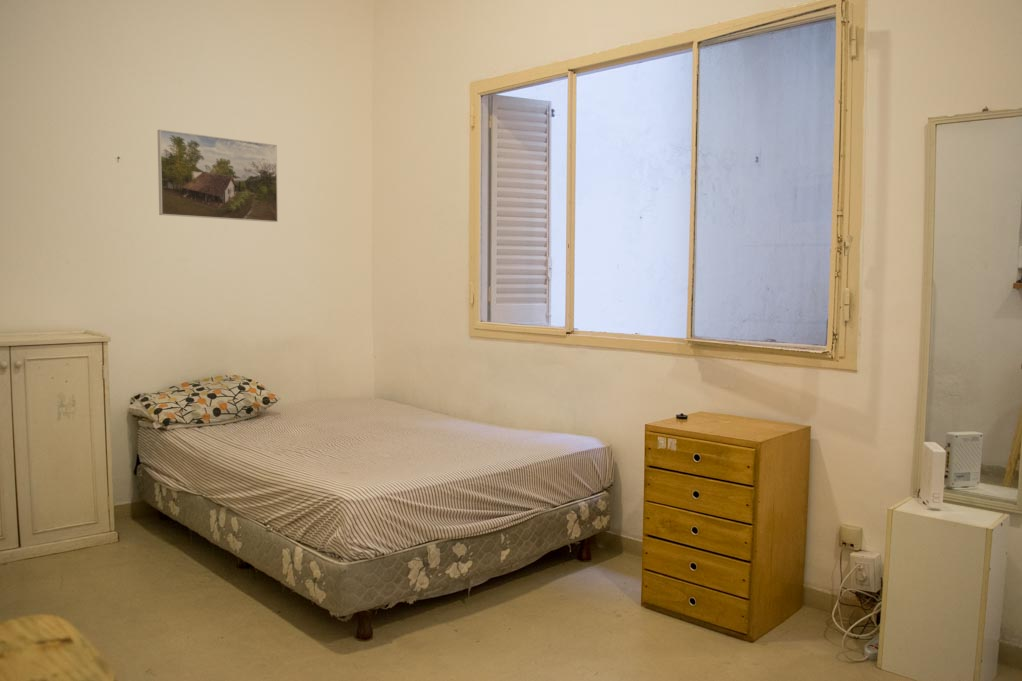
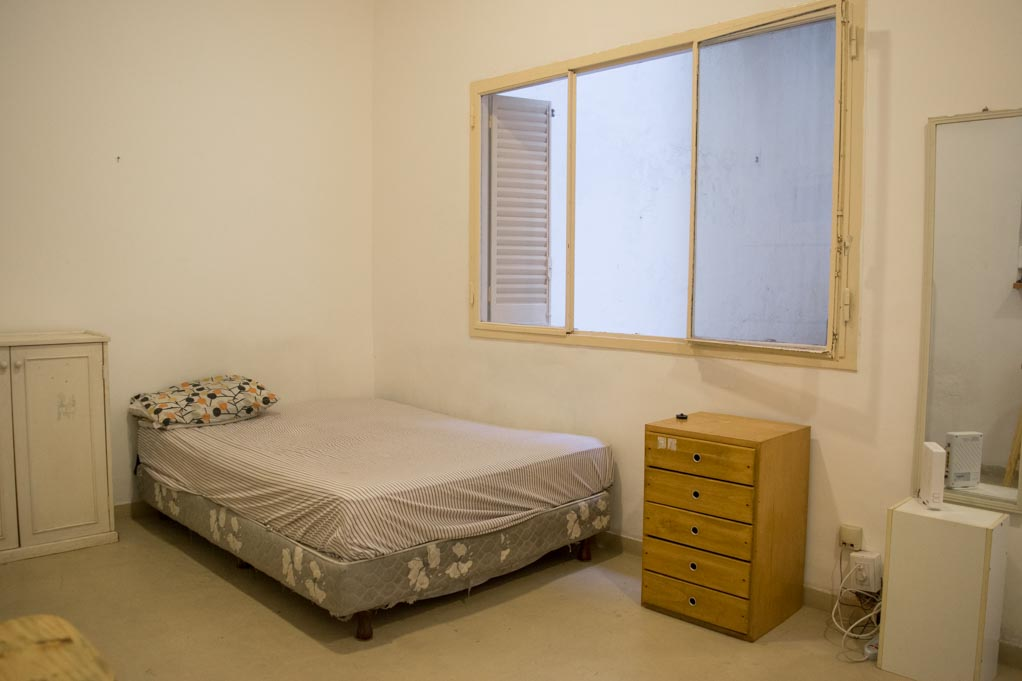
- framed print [156,129,279,223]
